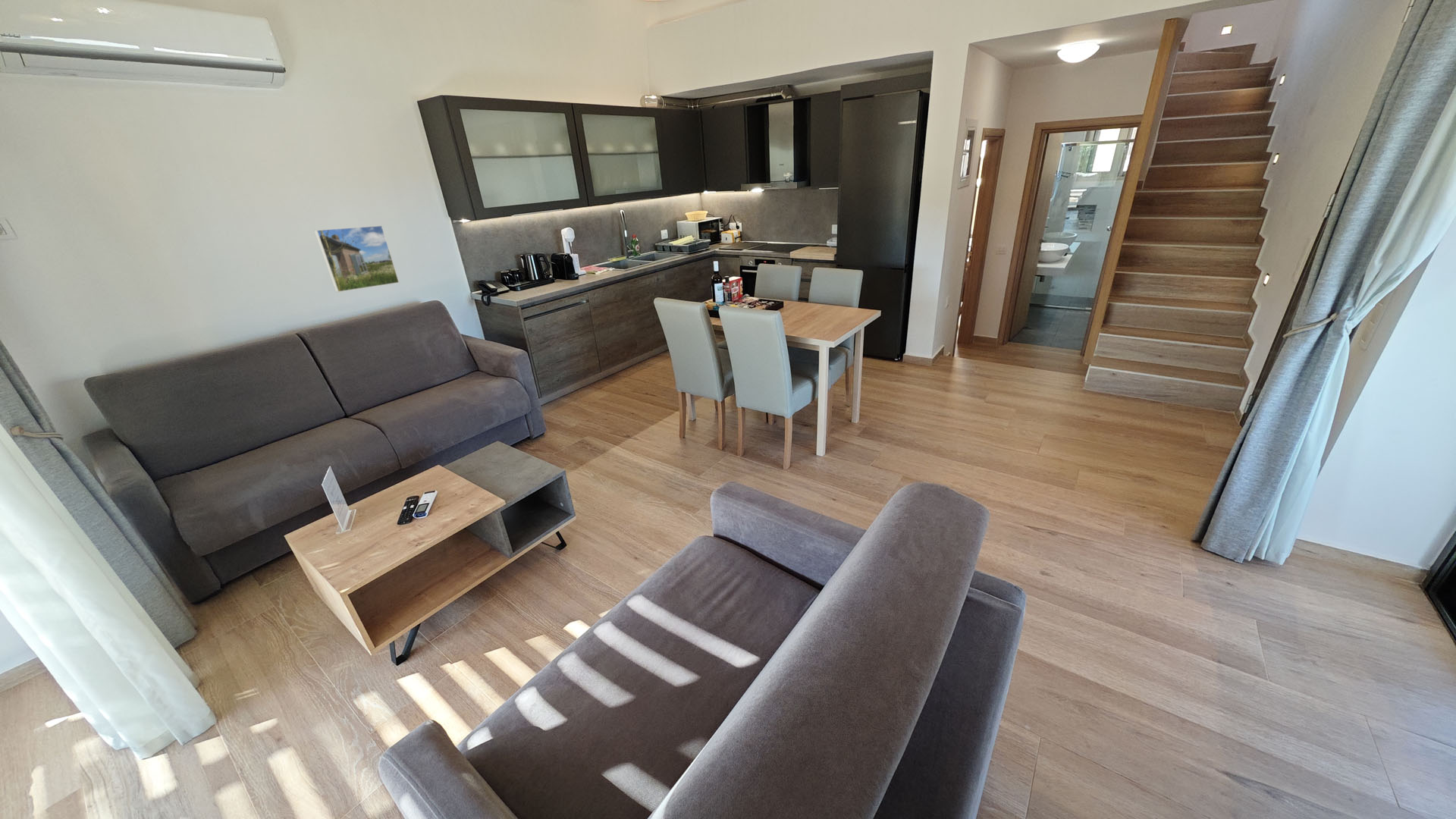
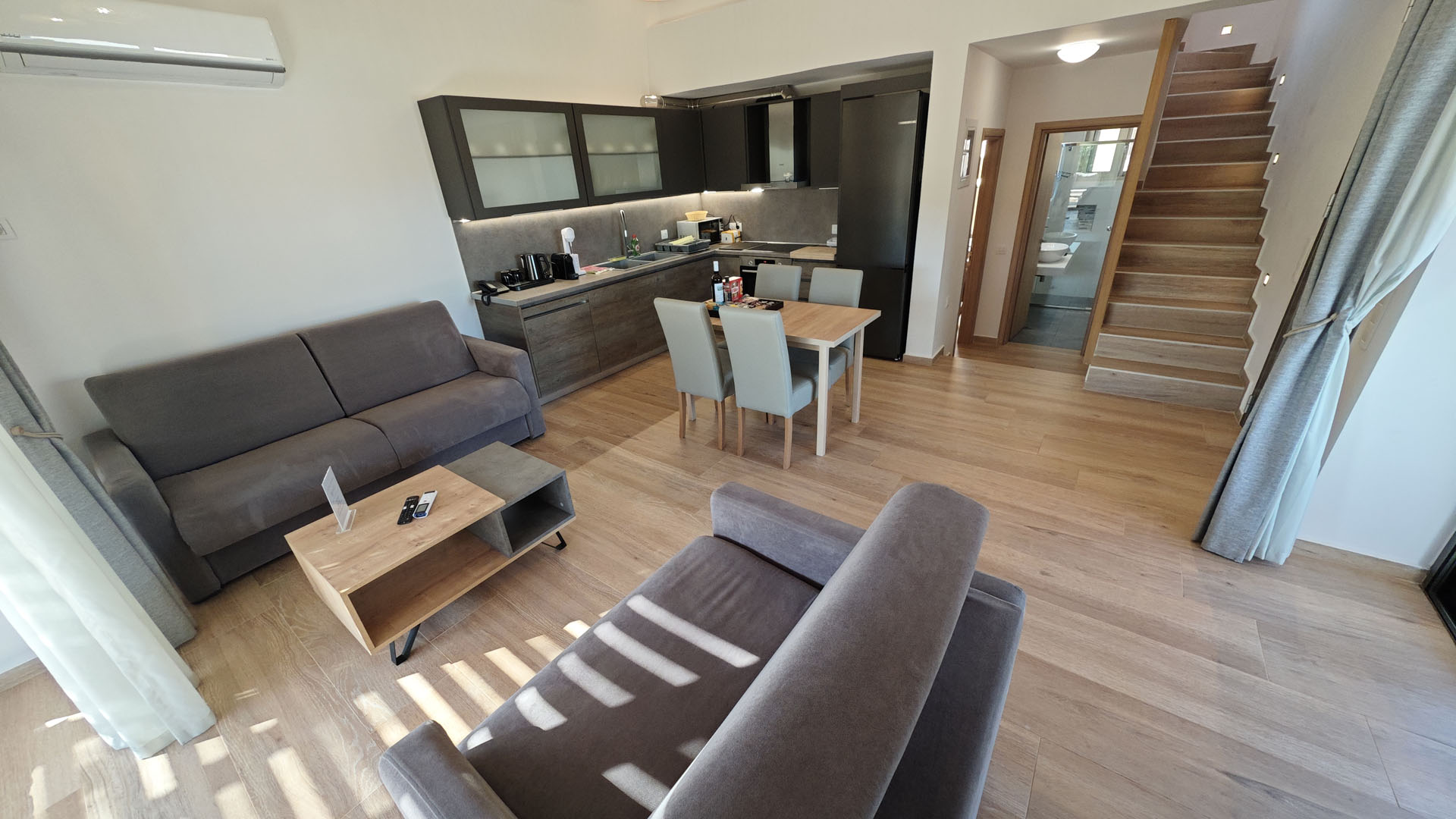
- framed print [313,224,400,293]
